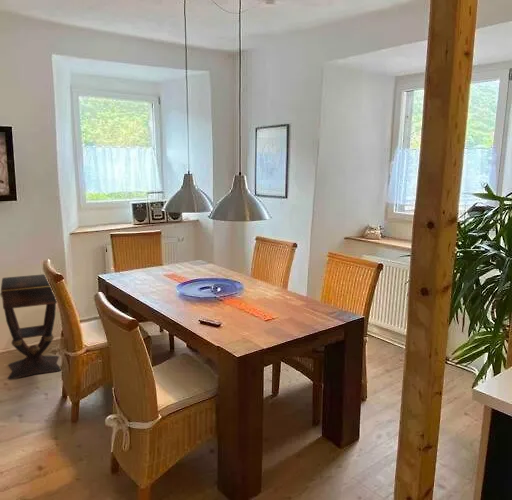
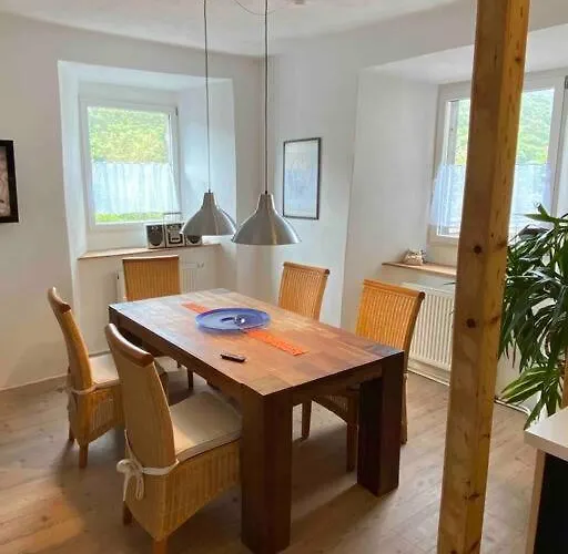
- side table [0,273,62,381]
